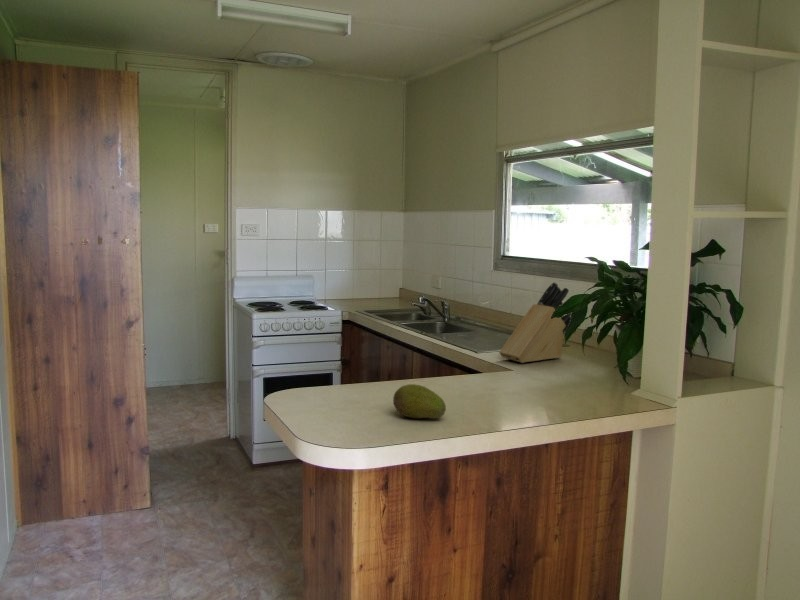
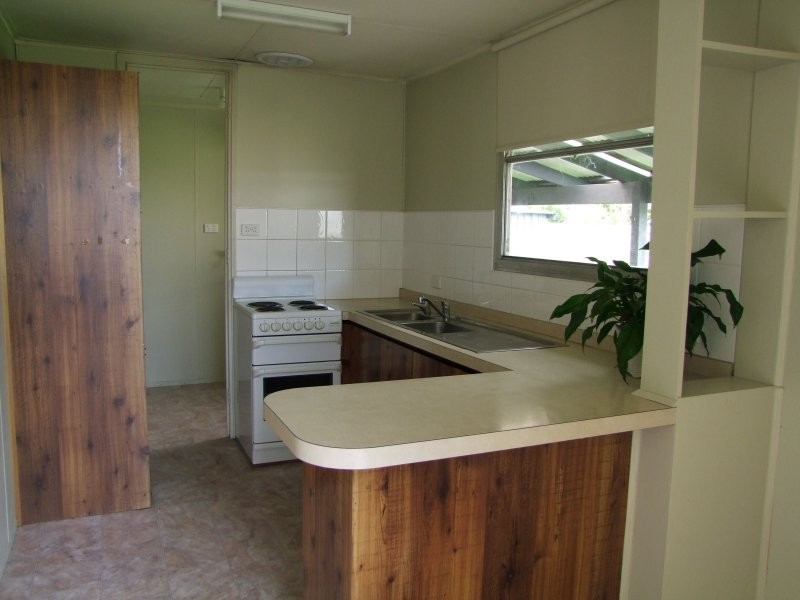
- fruit [392,383,447,419]
- knife block [498,281,572,364]
